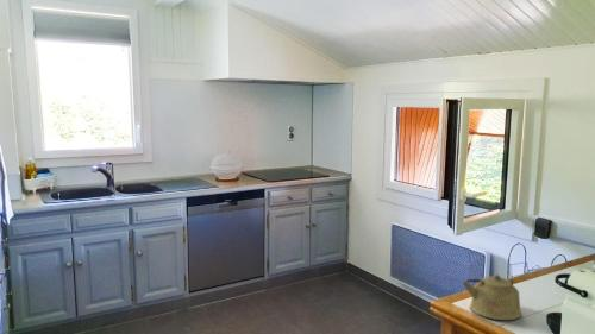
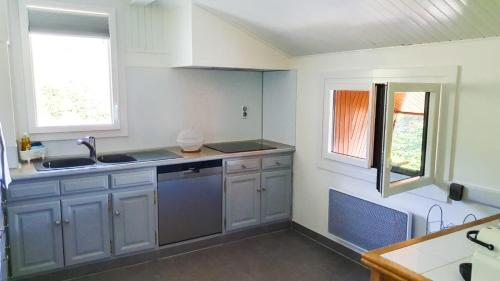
- kettle [462,272,522,321]
